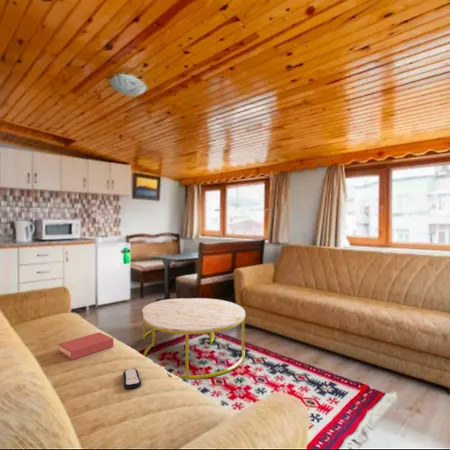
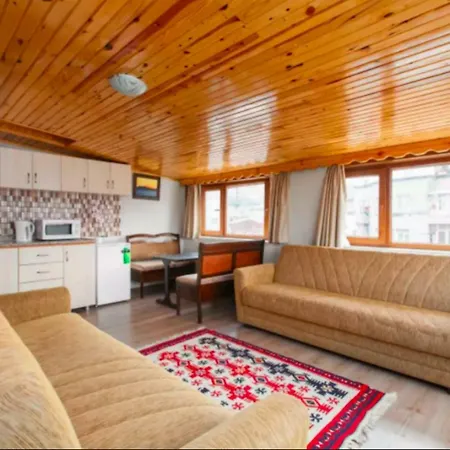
- book [57,331,114,361]
- coffee table [141,297,246,380]
- remote control [122,367,142,390]
